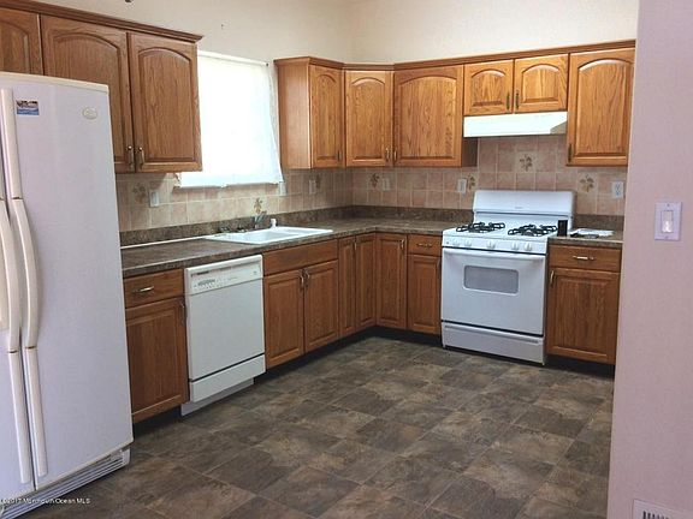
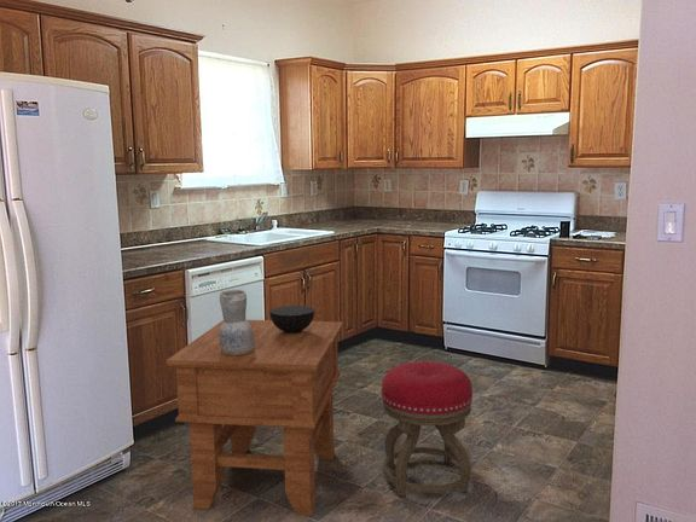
+ stool [379,360,474,498]
+ ceramic pitcher [219,289,255,355]
+ bowl [268,304,315,332]
+ side table [166,319,344,517]
